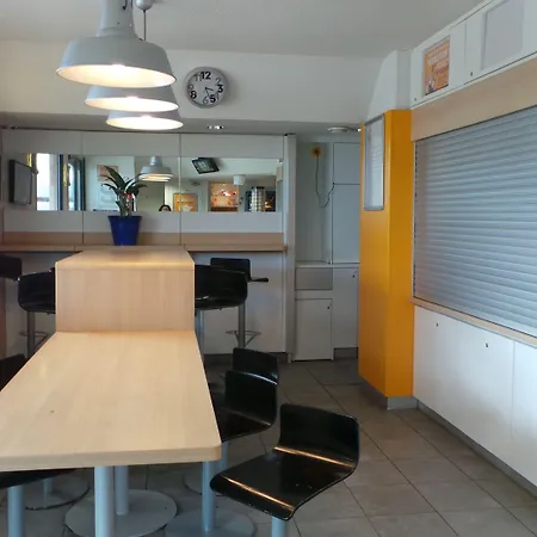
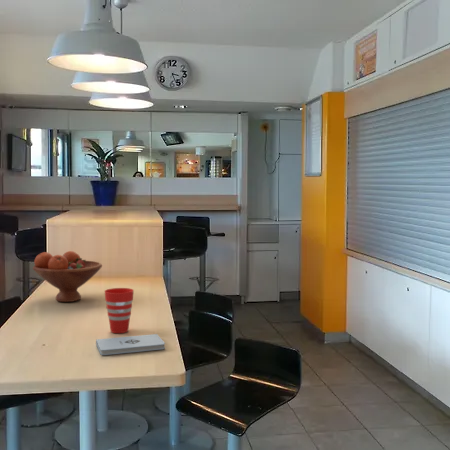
+ cup [104,287,135,334]
+ notepad [95,333,166,356]
+ fruit bowl [32,250,103,303]
